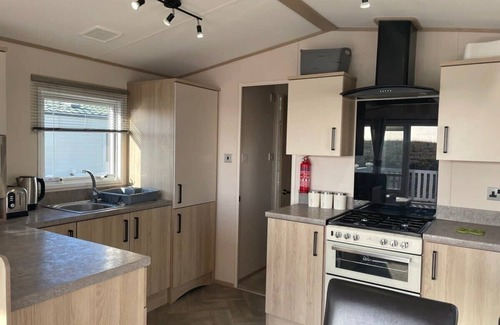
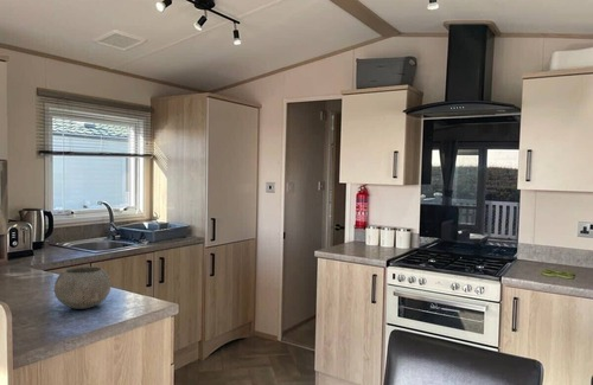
+ bowl [53,265,111,310]
